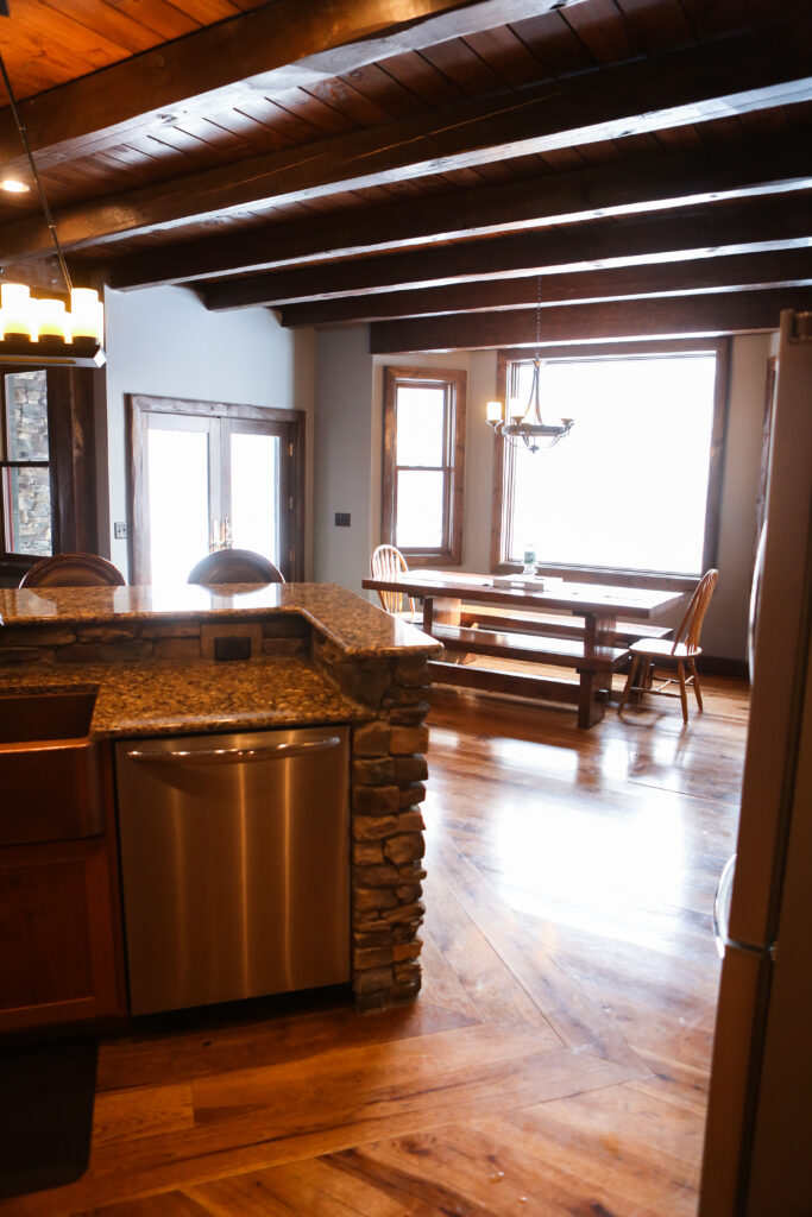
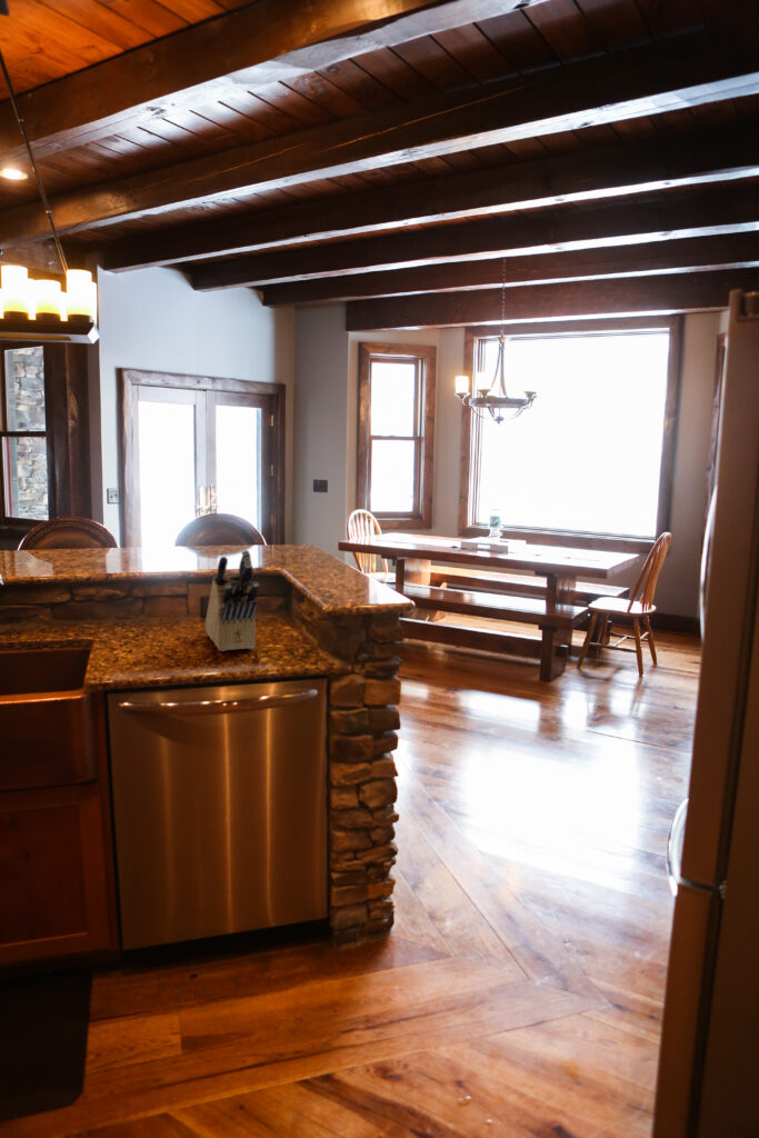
+ knife block [204,549,260,652]
